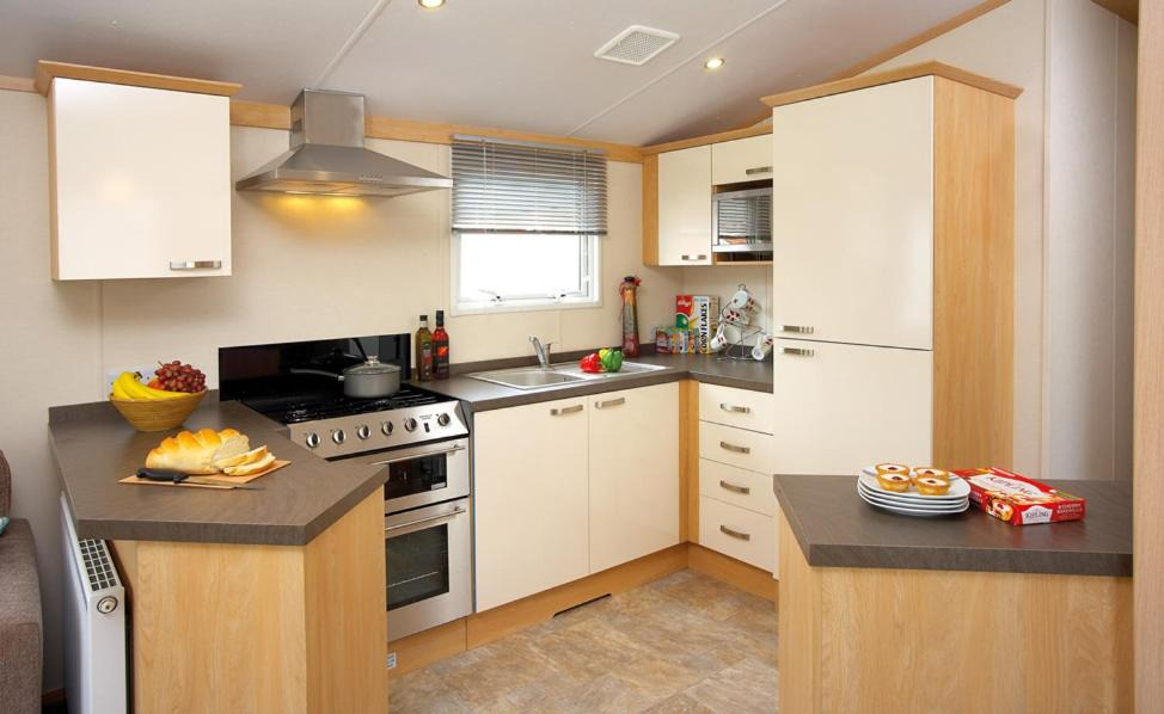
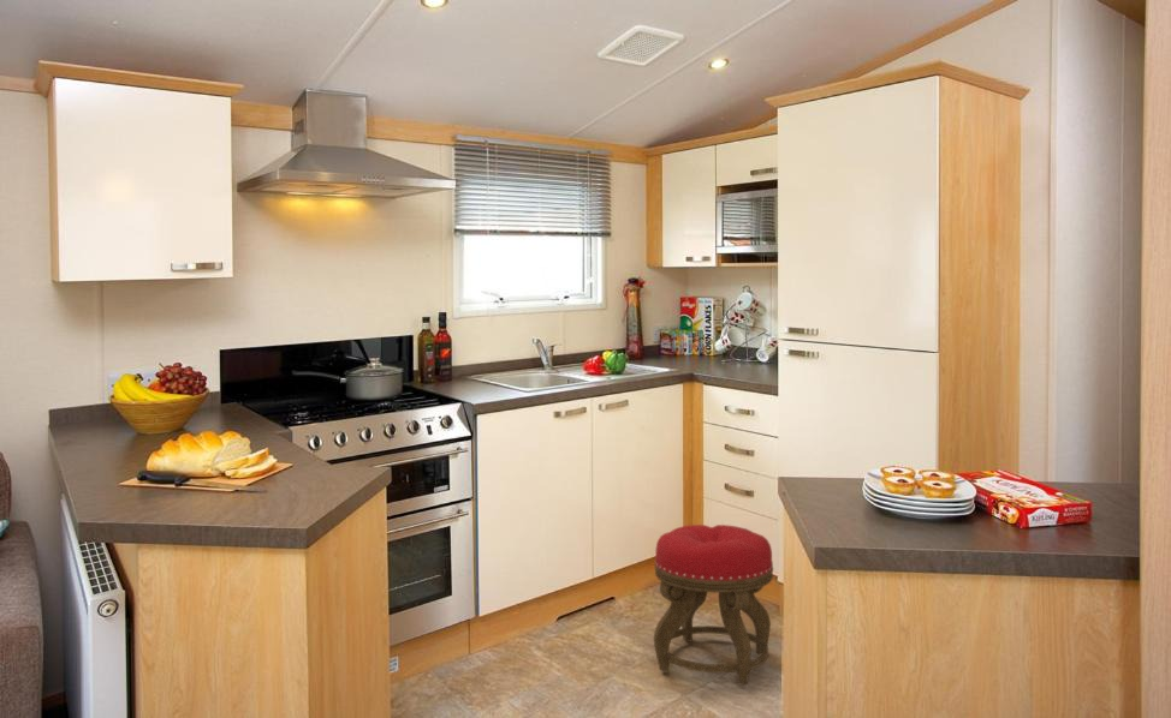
+ stool [653,523,774,687]
